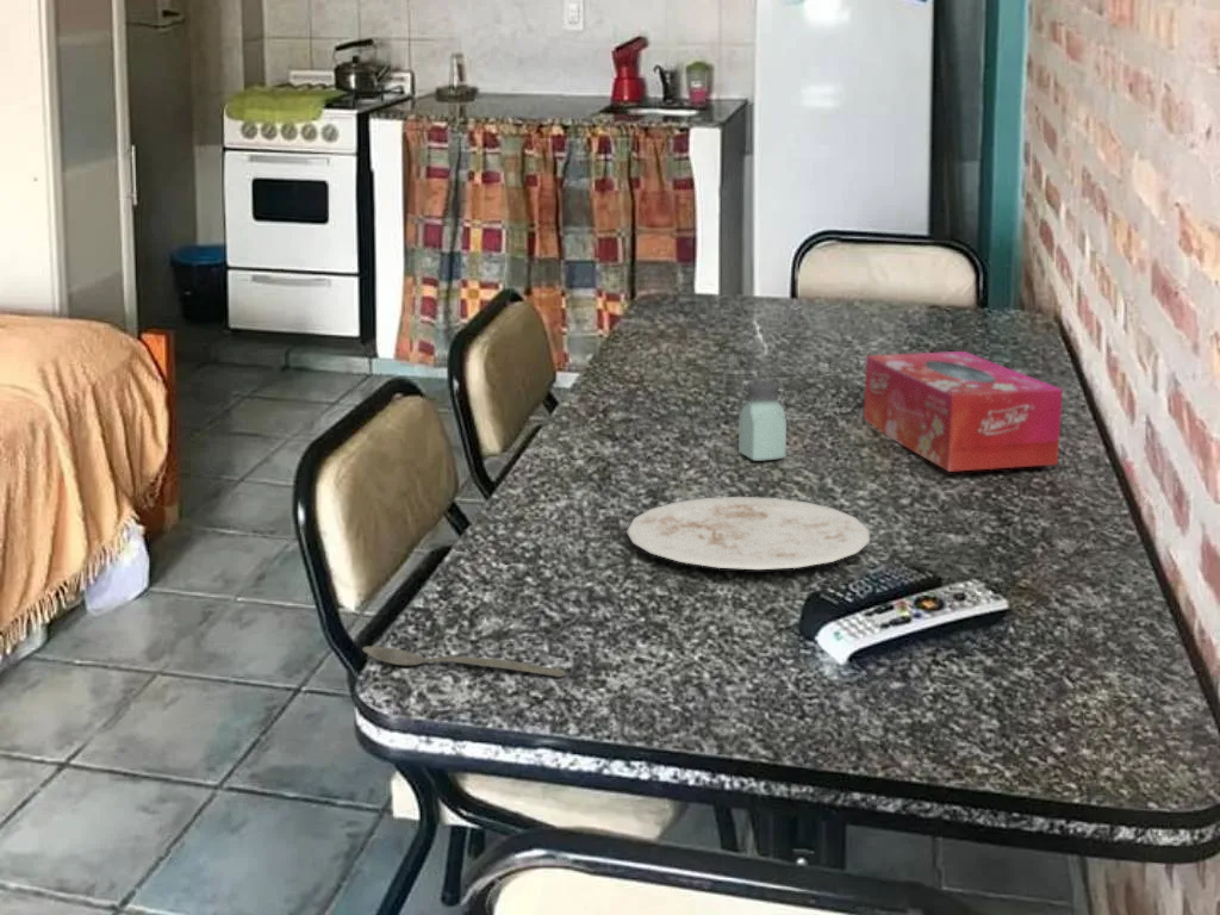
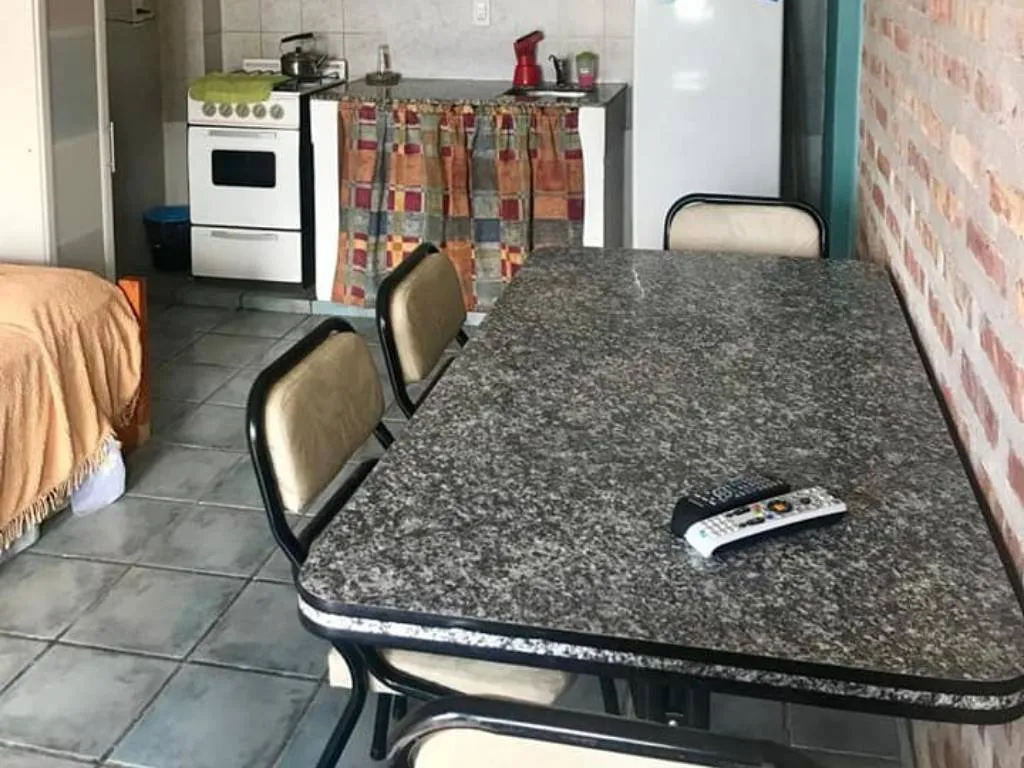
- spoon [361,645,566,678]
- plate [625,496,871,571]
- saltshaker [737,379,788,462]
- tissue box [863,350,1064,473]
